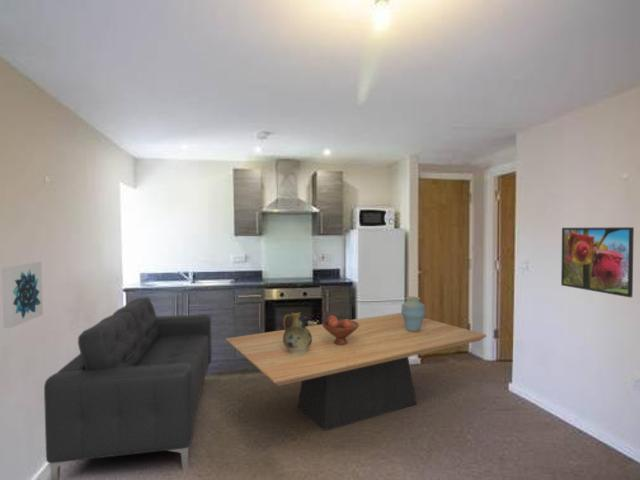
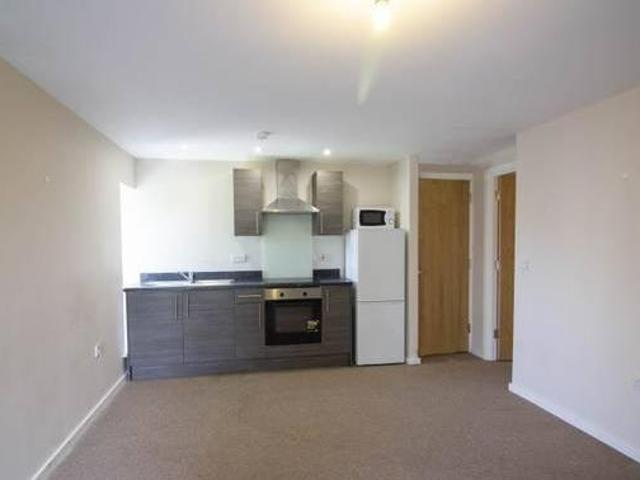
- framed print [560,226,635,298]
- wall art [1,261,44,329]
- ceramic jug [282,310,312,354]
- dining table [224,312,487,432]
- vase [400,296,426,331]
- sofa [43,296,213,480]
- fruit bowl [321,315,359,345]
